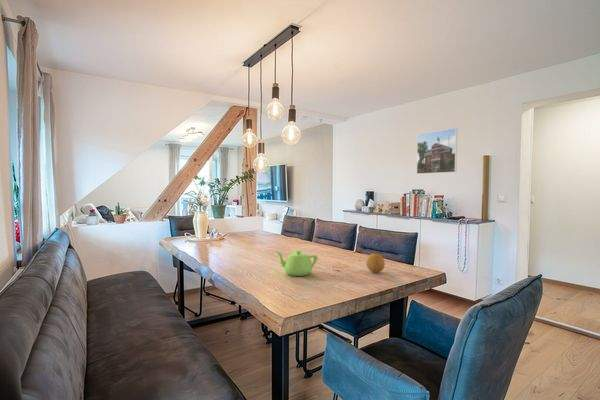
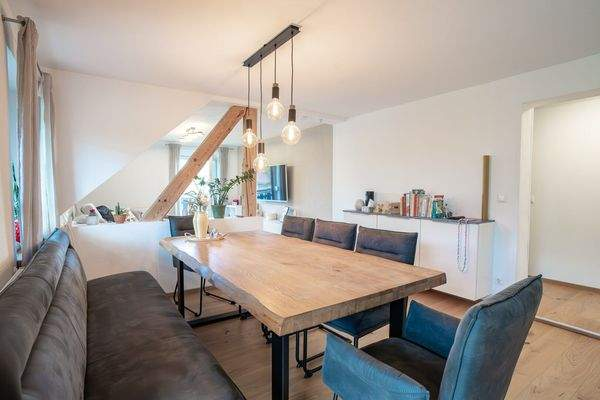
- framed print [416,127,458,175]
- fruit [365,252,386,273]
- teapot [275,249,318,277]
